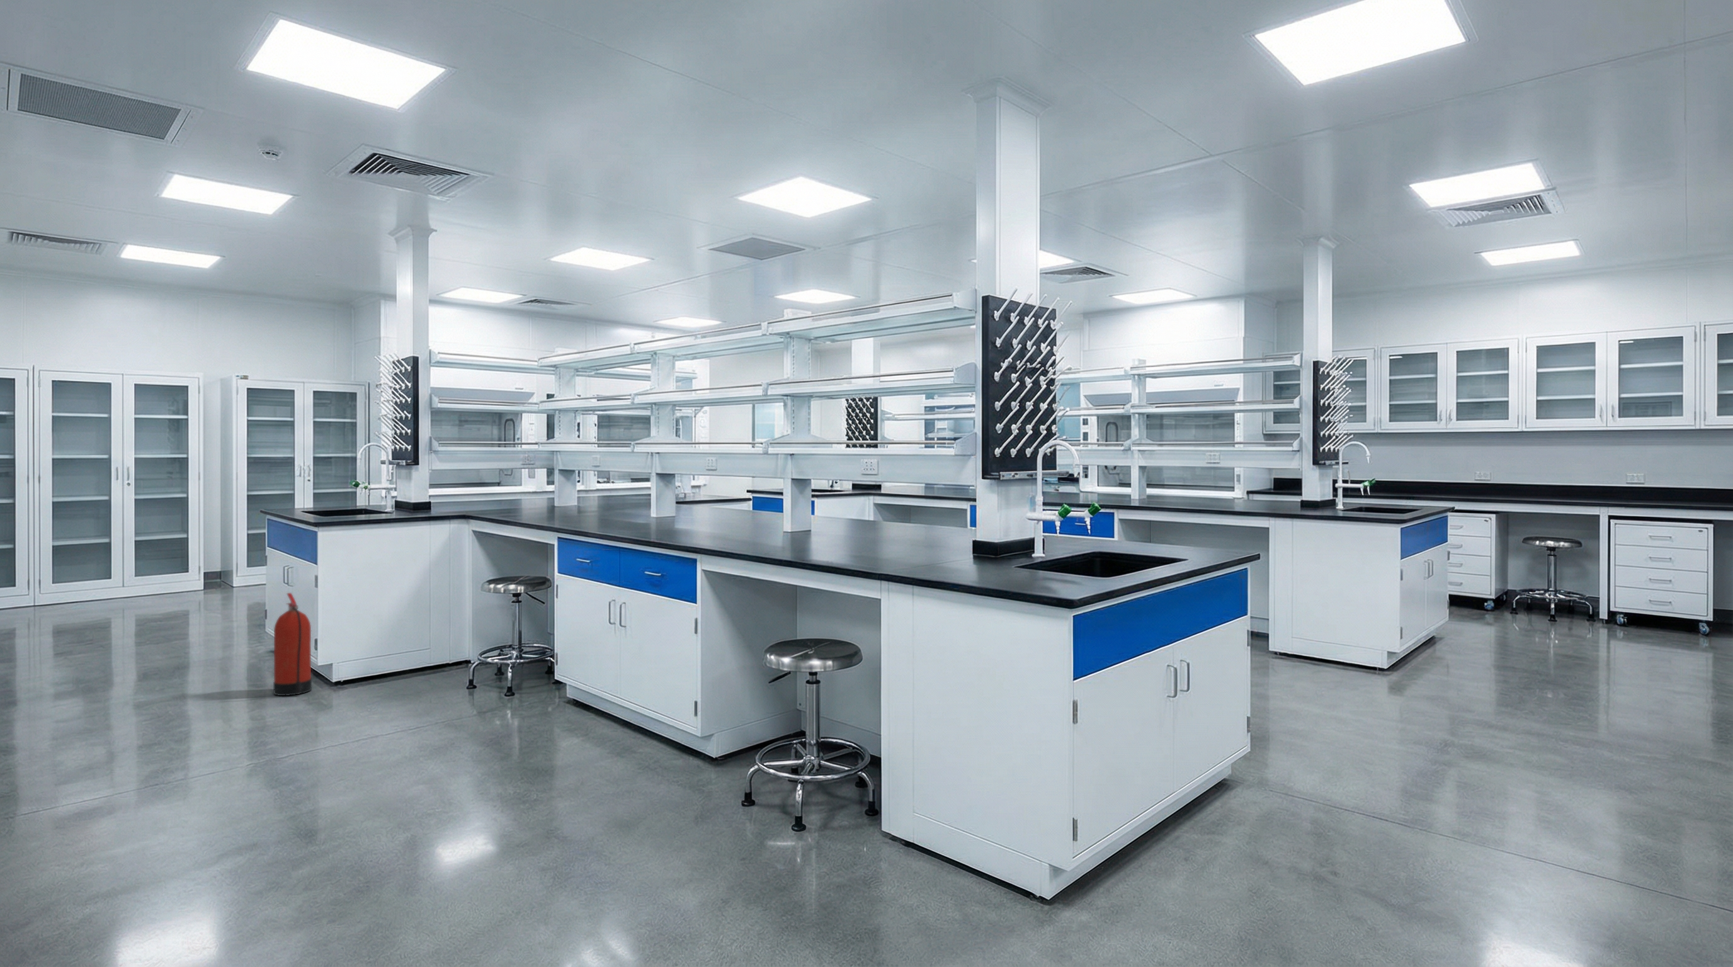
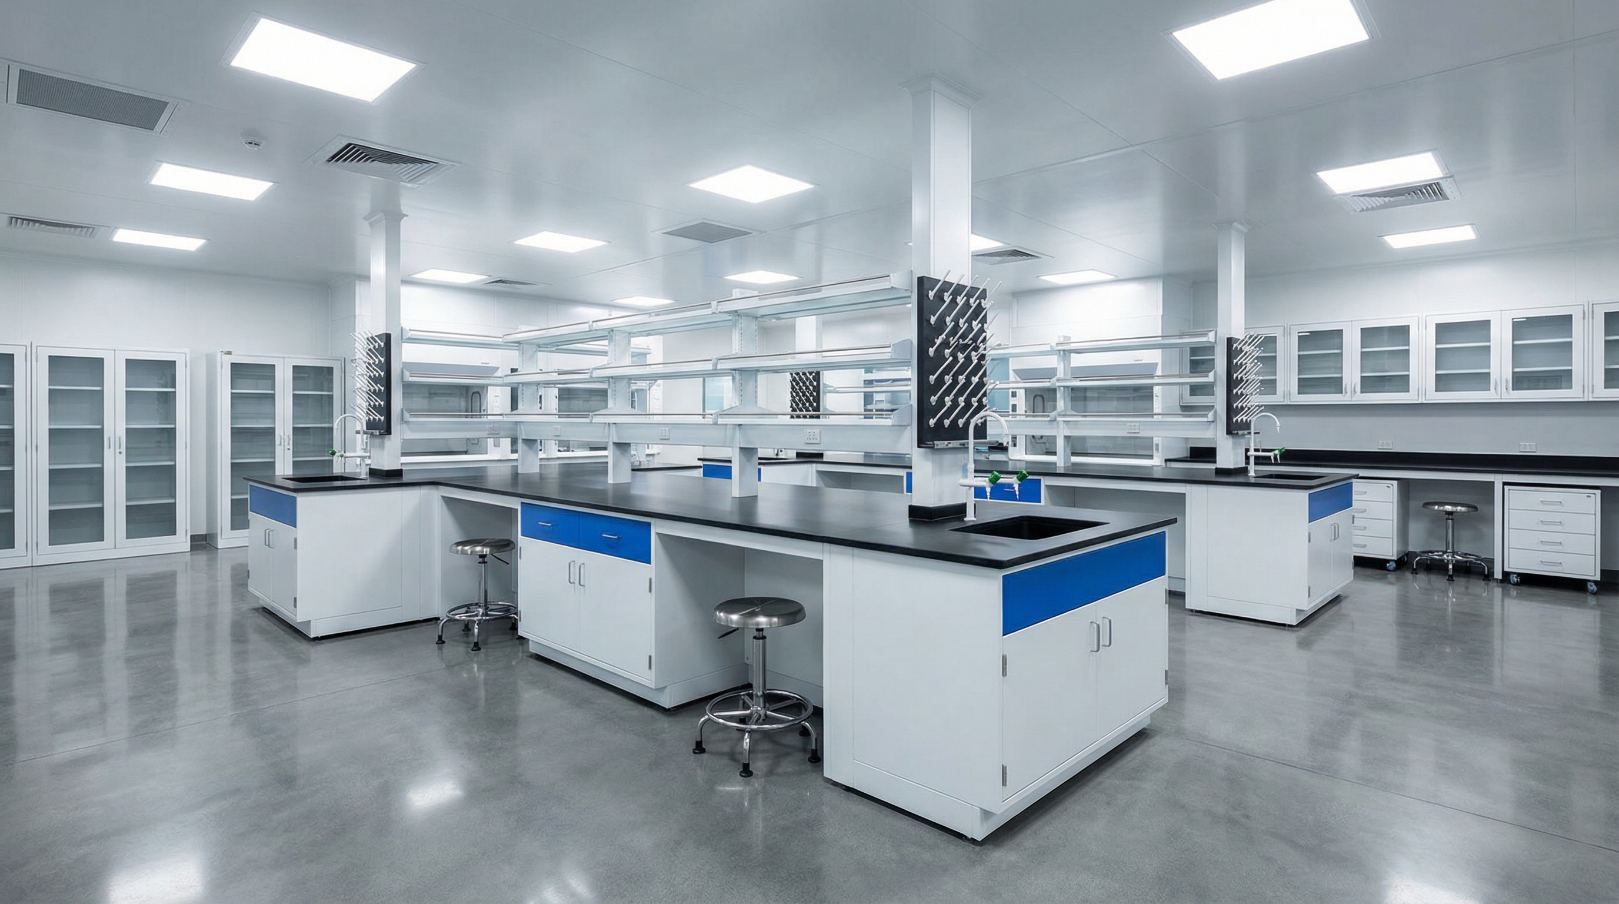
- fire extinguisher [273,592,312,696]
